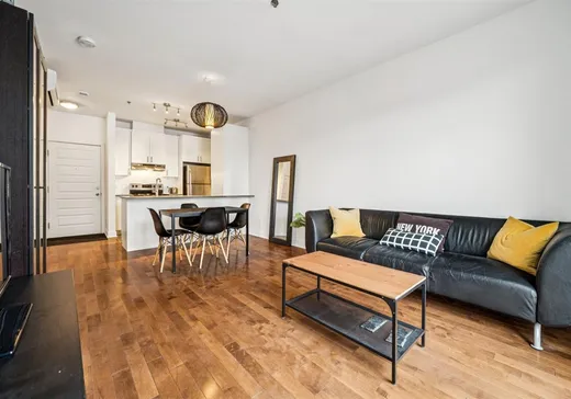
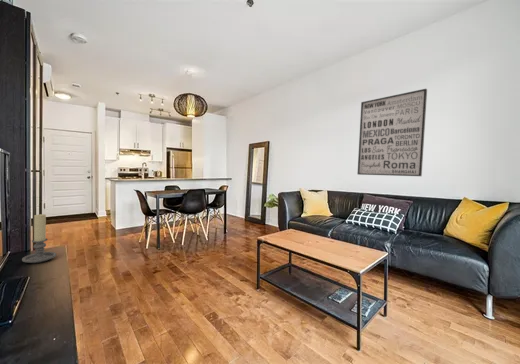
+ wall art [357,88,428,177]
+ candle holder [21,213,57,264]
